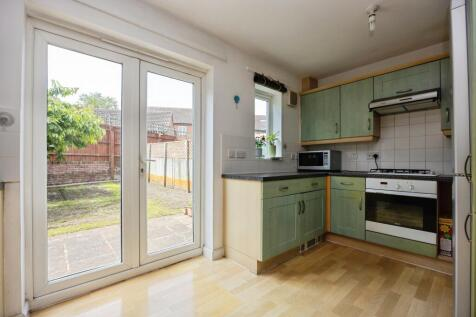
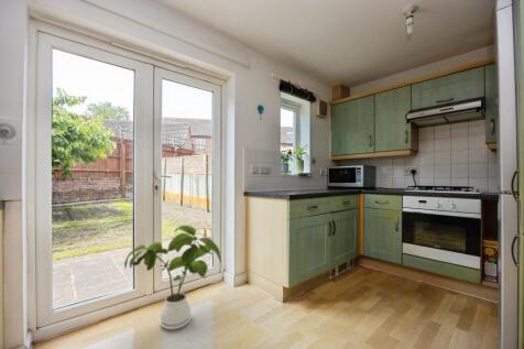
+ house plant [123,225,222,331]
